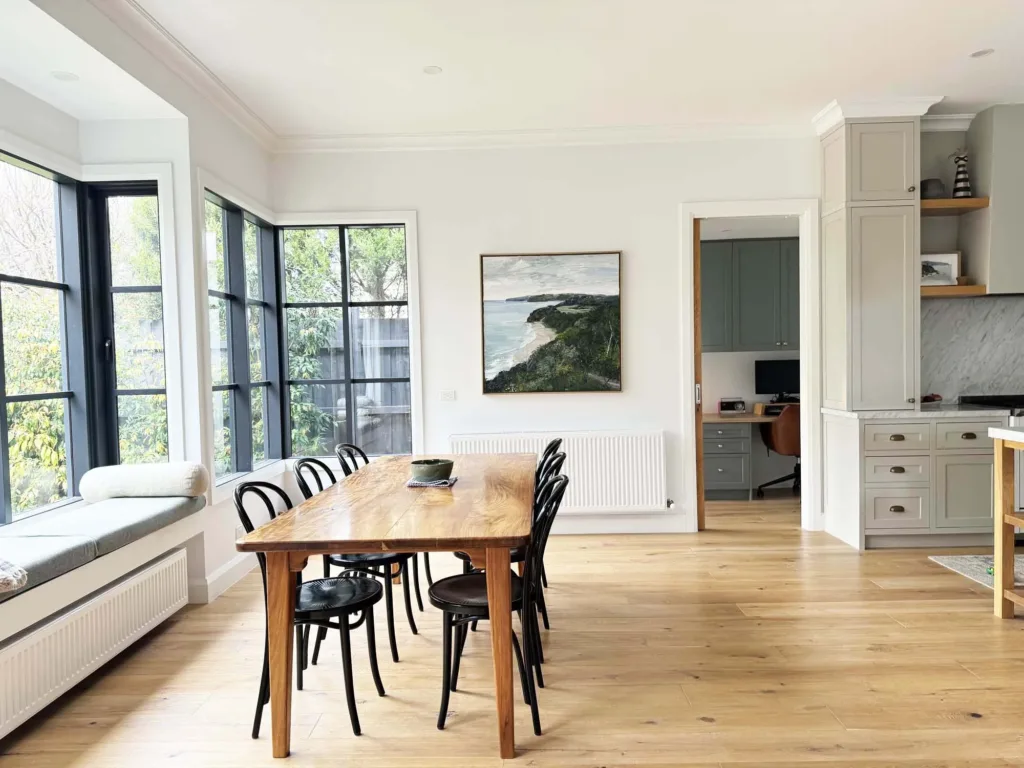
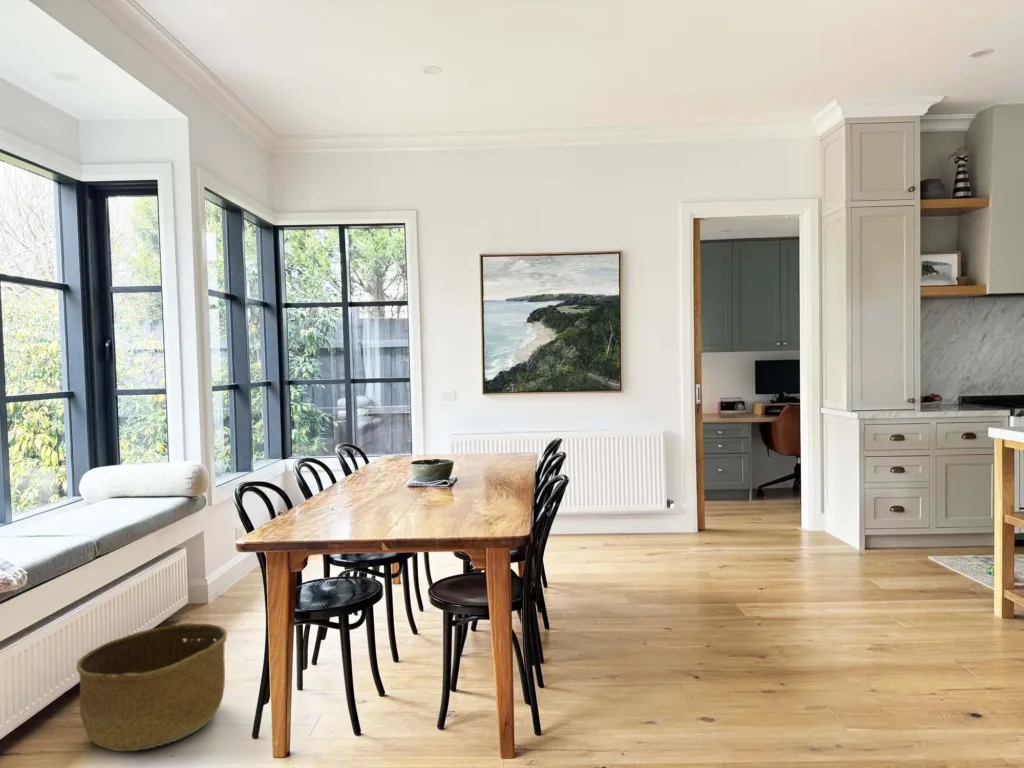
+ basket [76,622,228,753]
